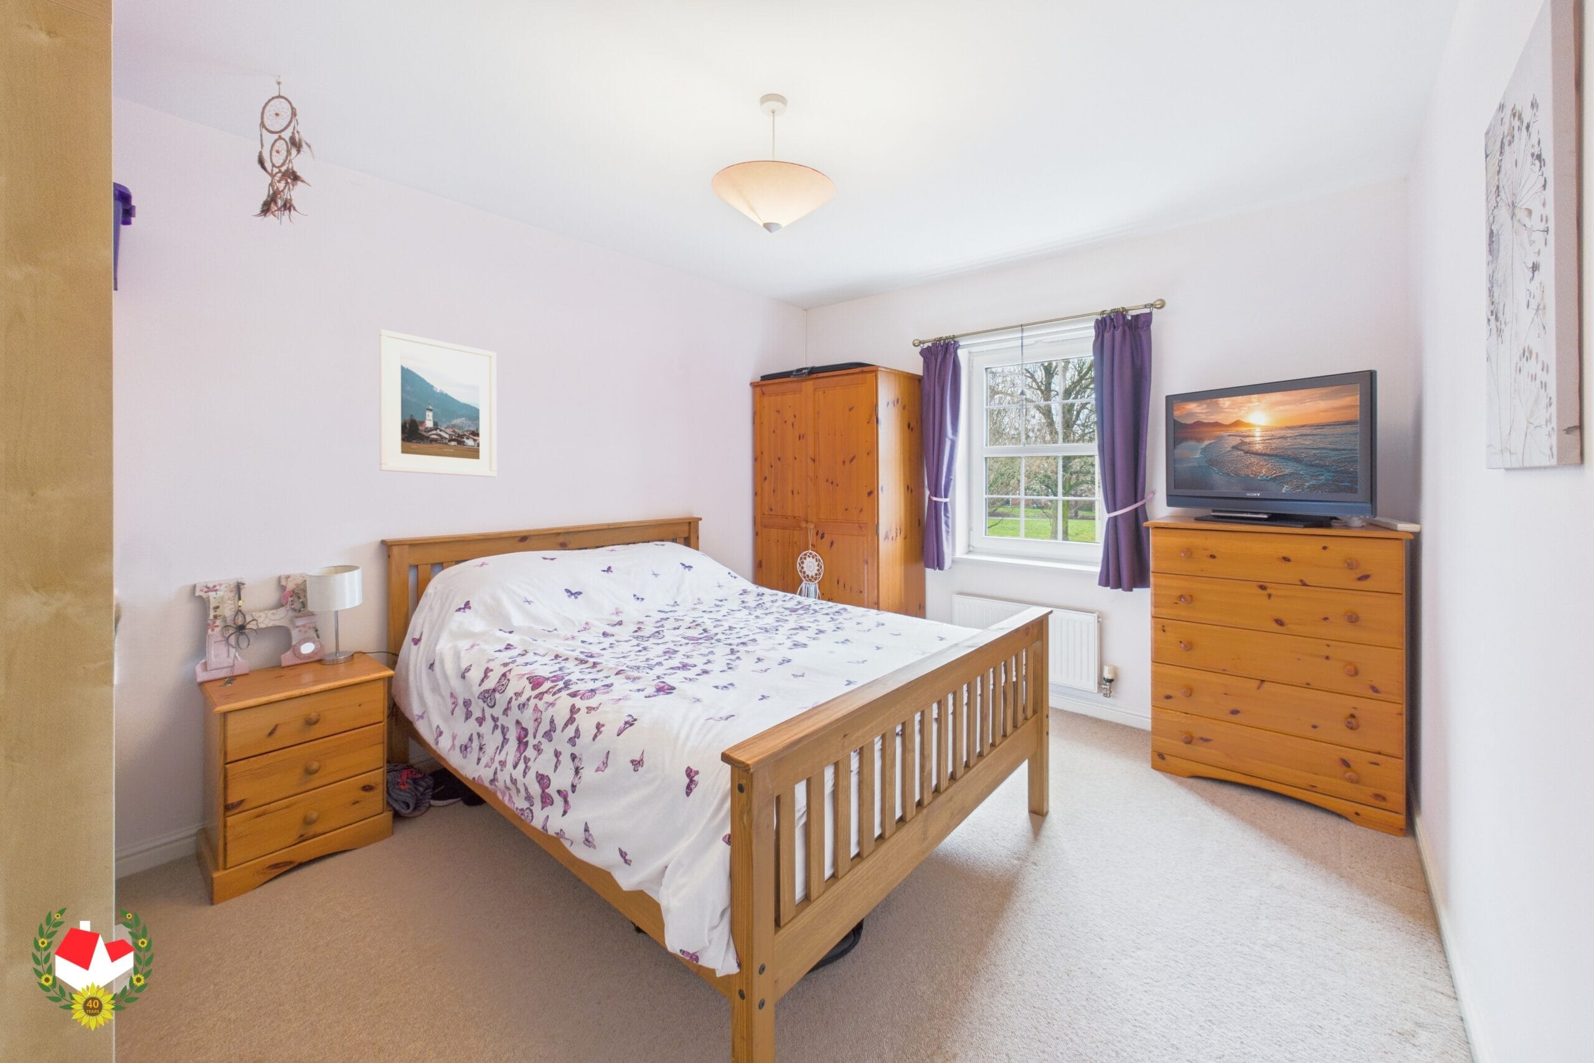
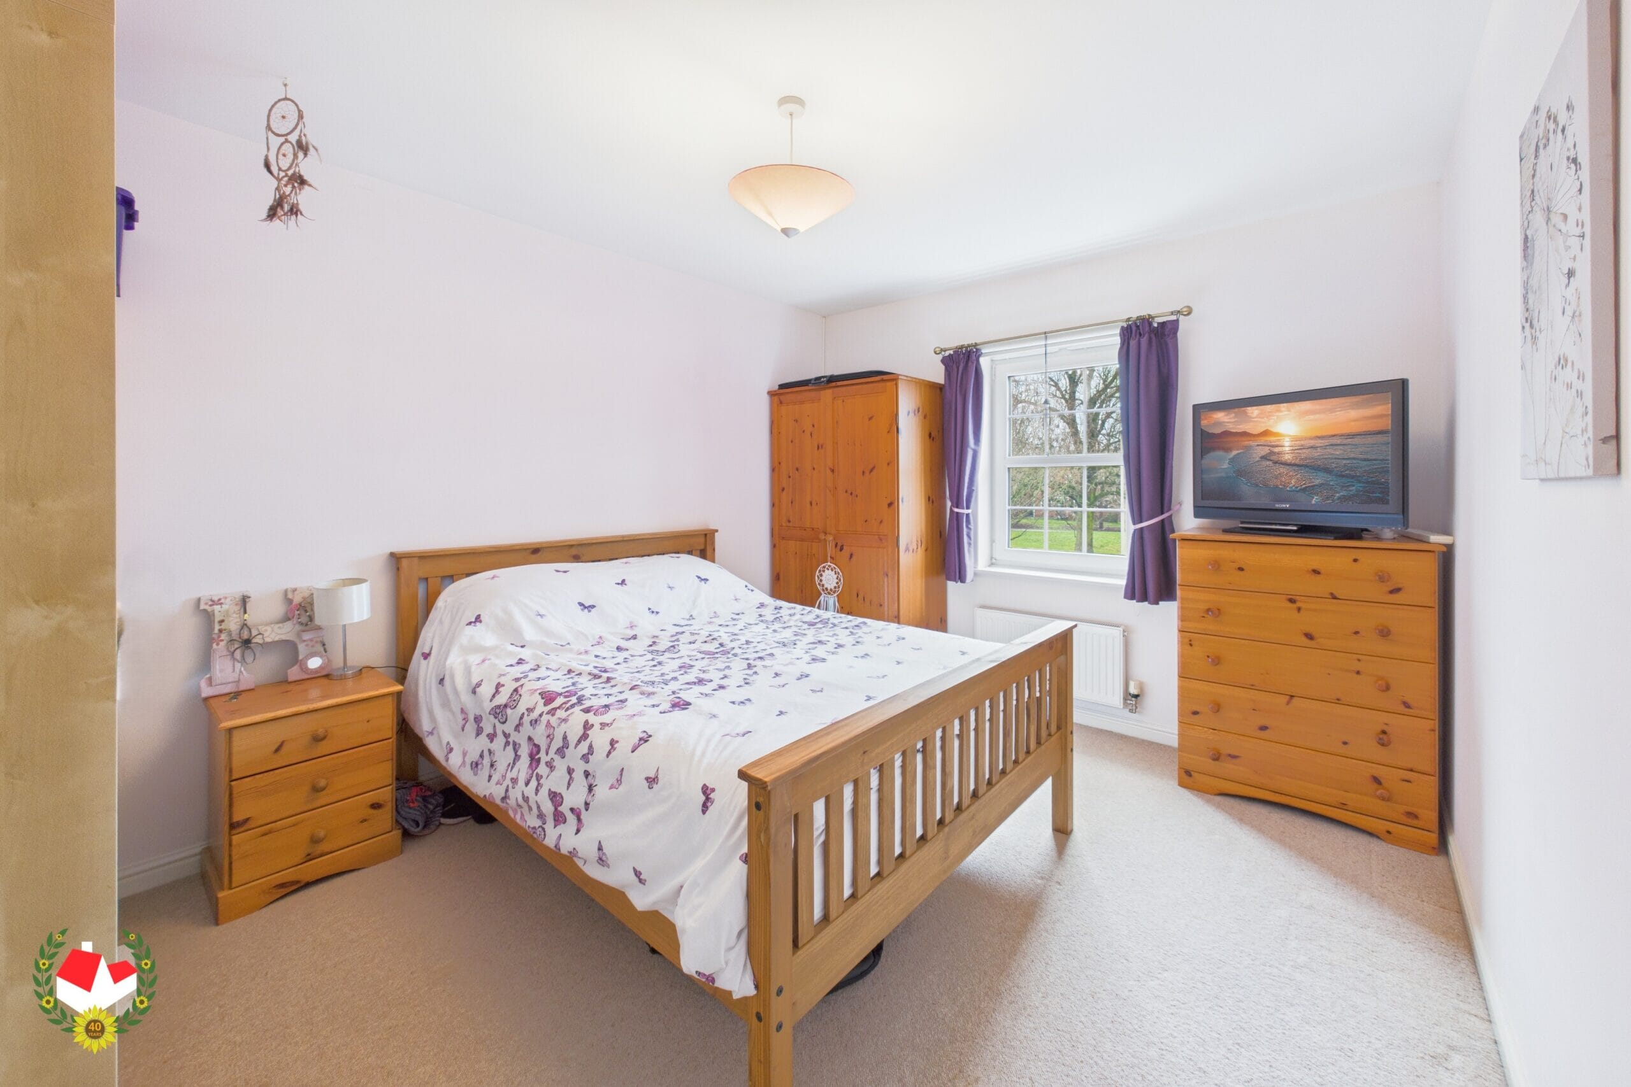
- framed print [378,329,497,478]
